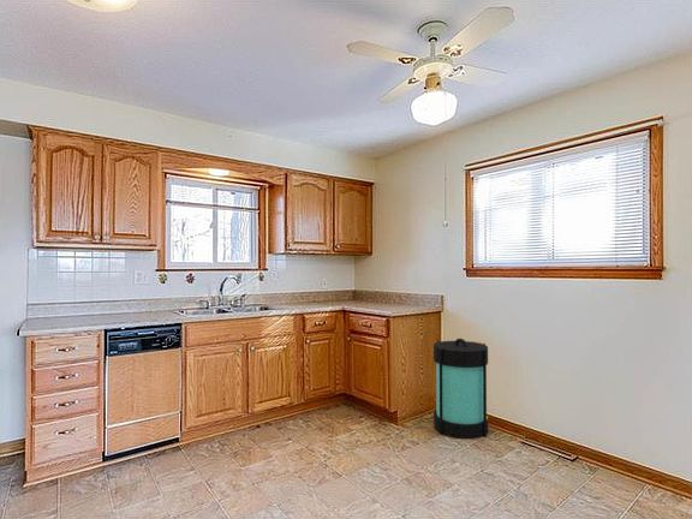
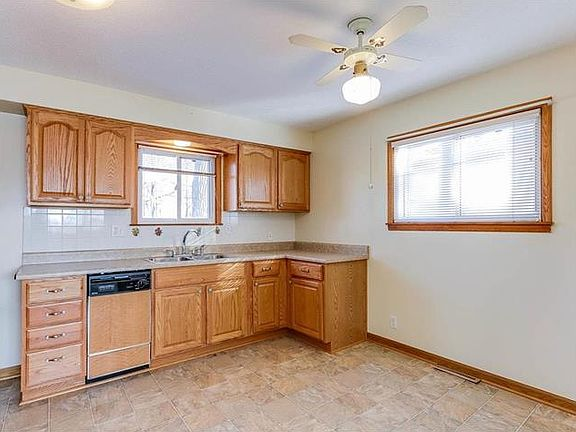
- lantern [432,338,489,440]
